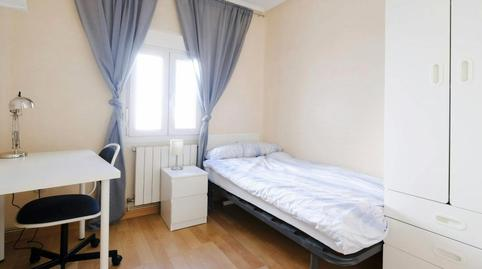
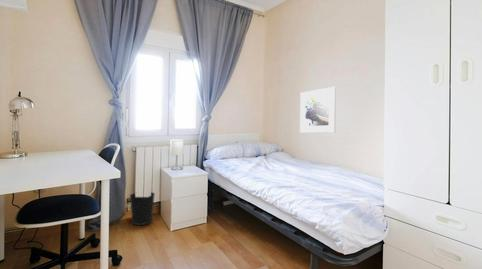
+ wastebasket [129,191,156,226]
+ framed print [299,86,337,134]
